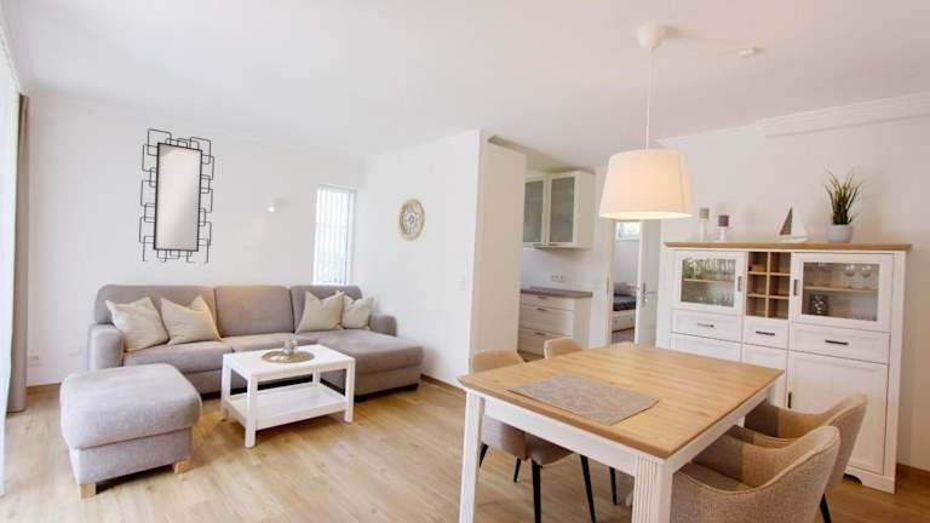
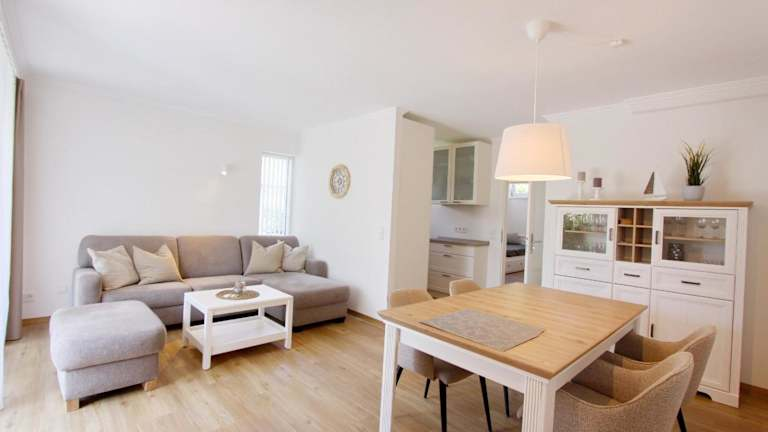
- mirror [138,127,216,264]
